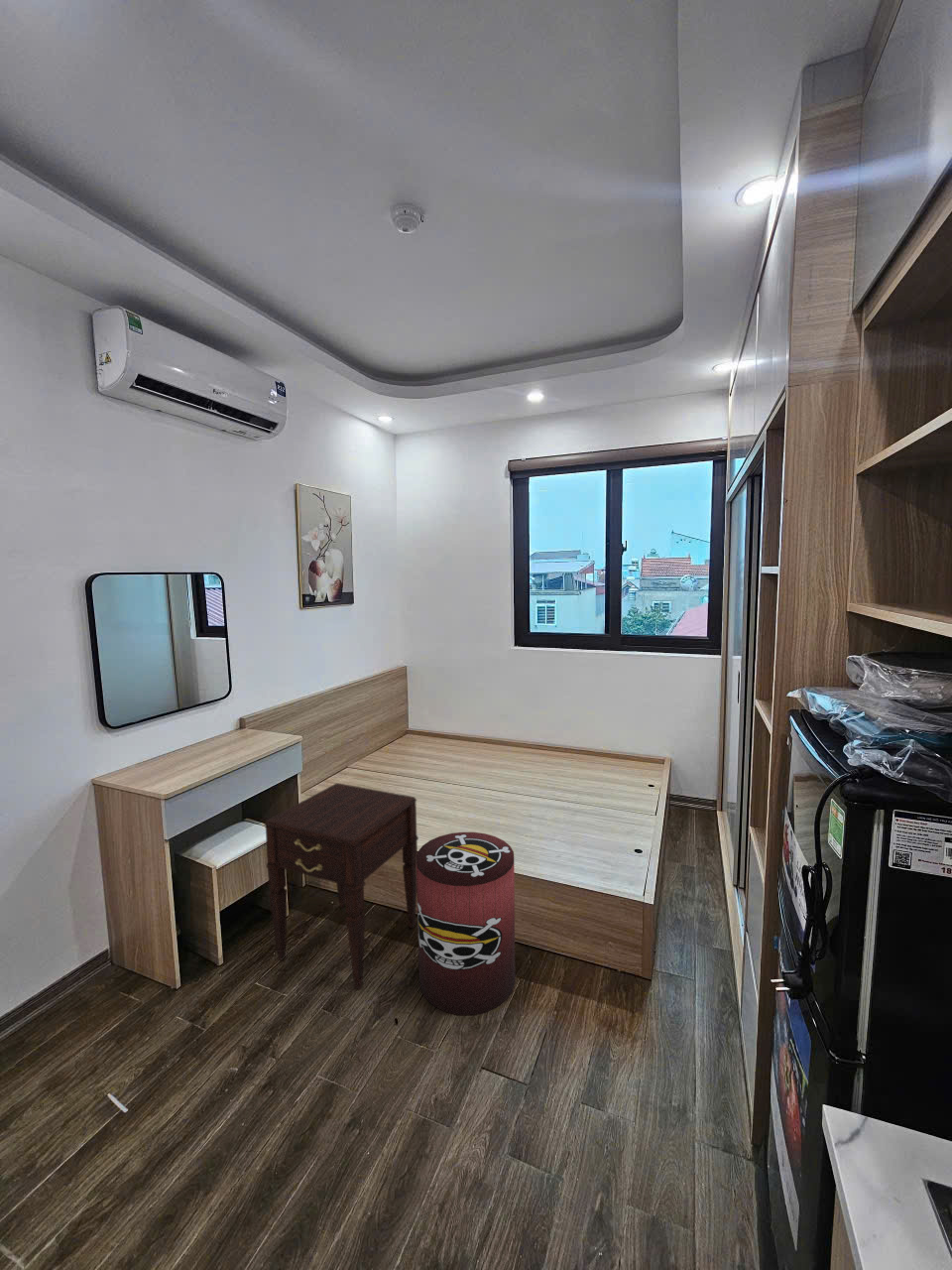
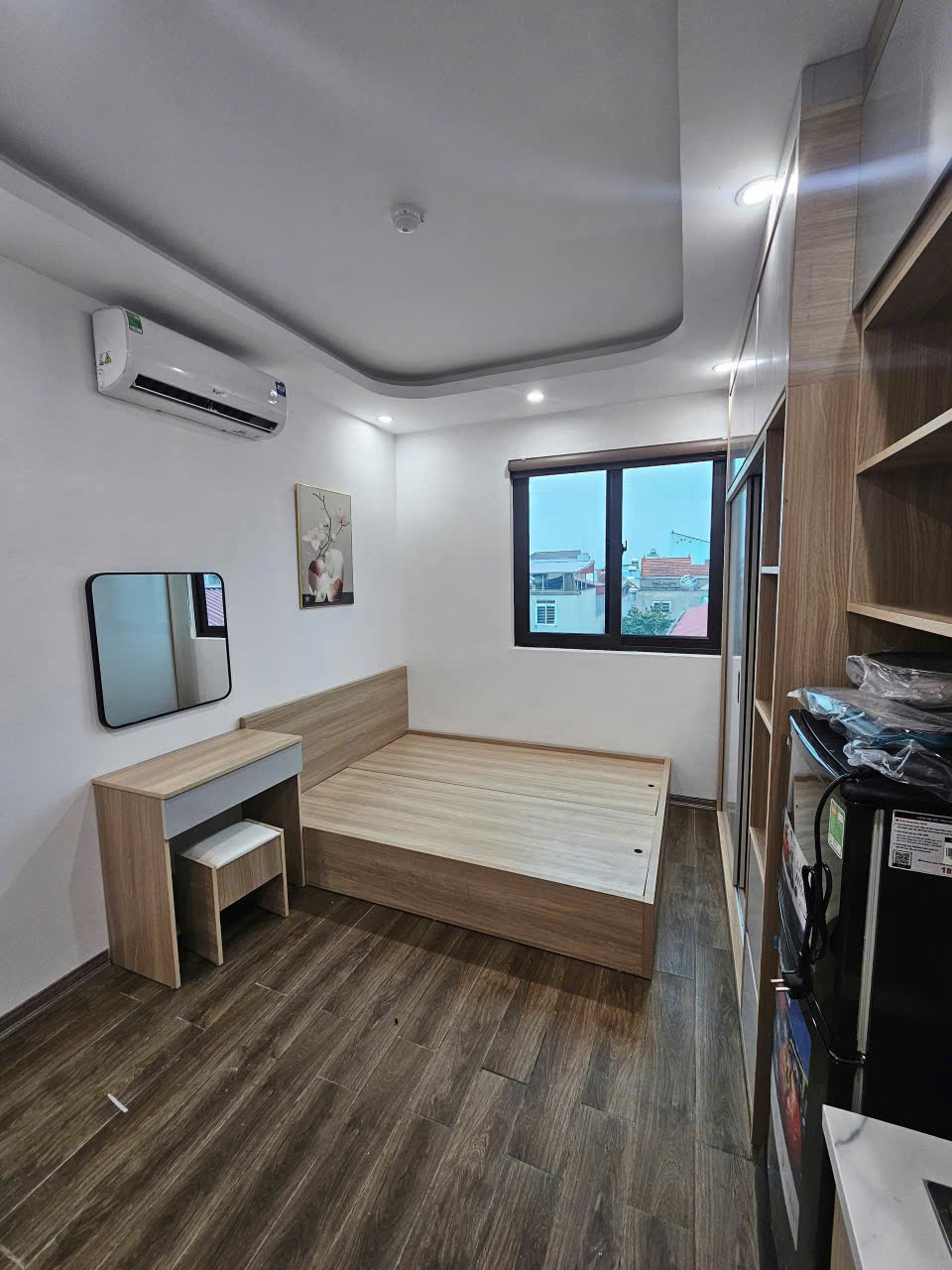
- nightstand [263,782,419,990]
- waste bin [416,831,516,1016]
